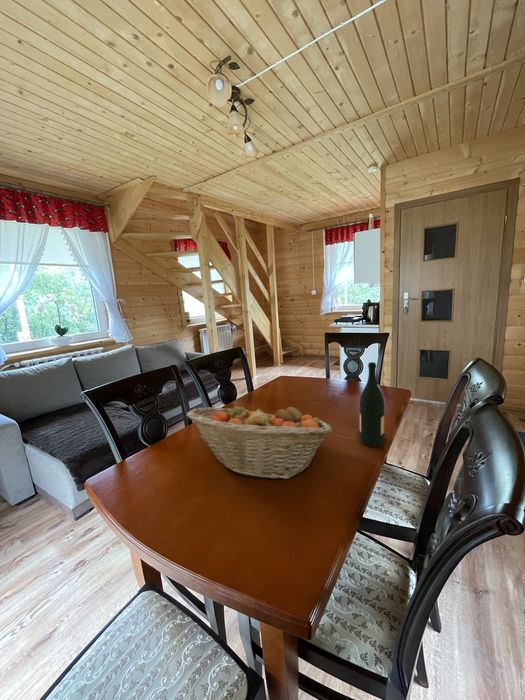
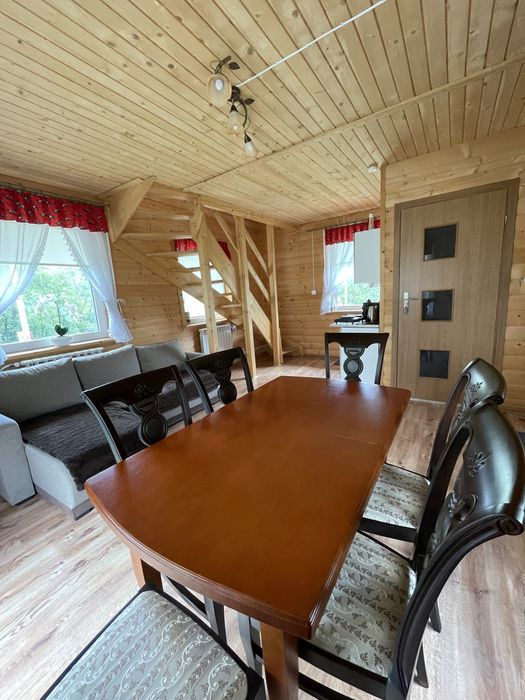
- wine bottle [356,361,388,448]
- fruit basket [186,401,333,480]
